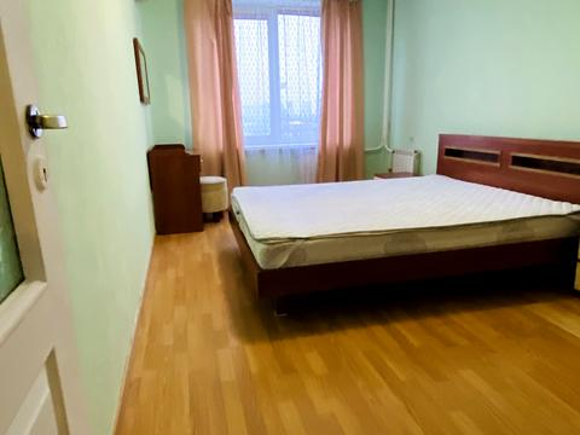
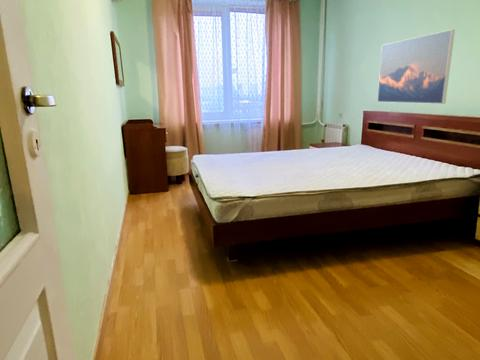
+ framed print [376,29,456,105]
